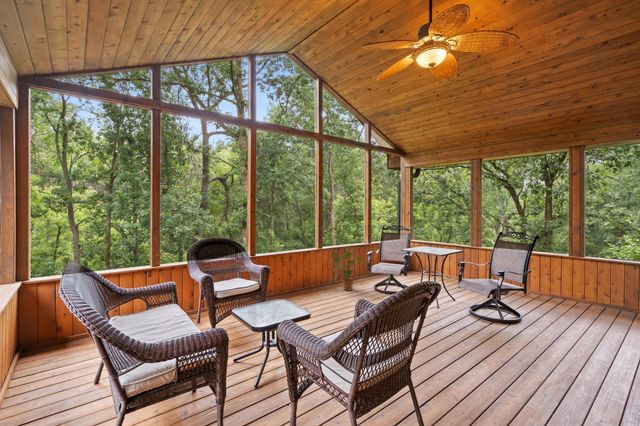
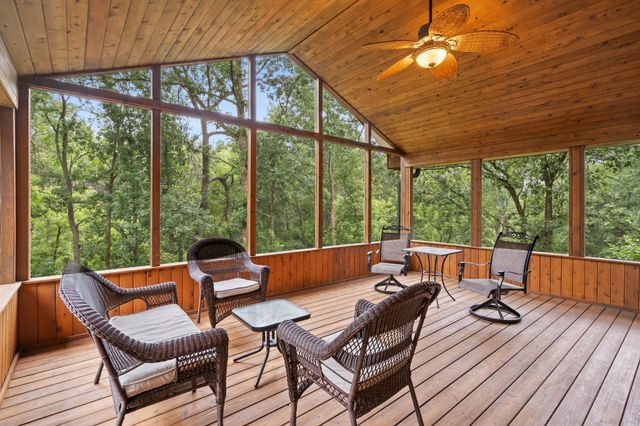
- house plant [327,249,366,292]
